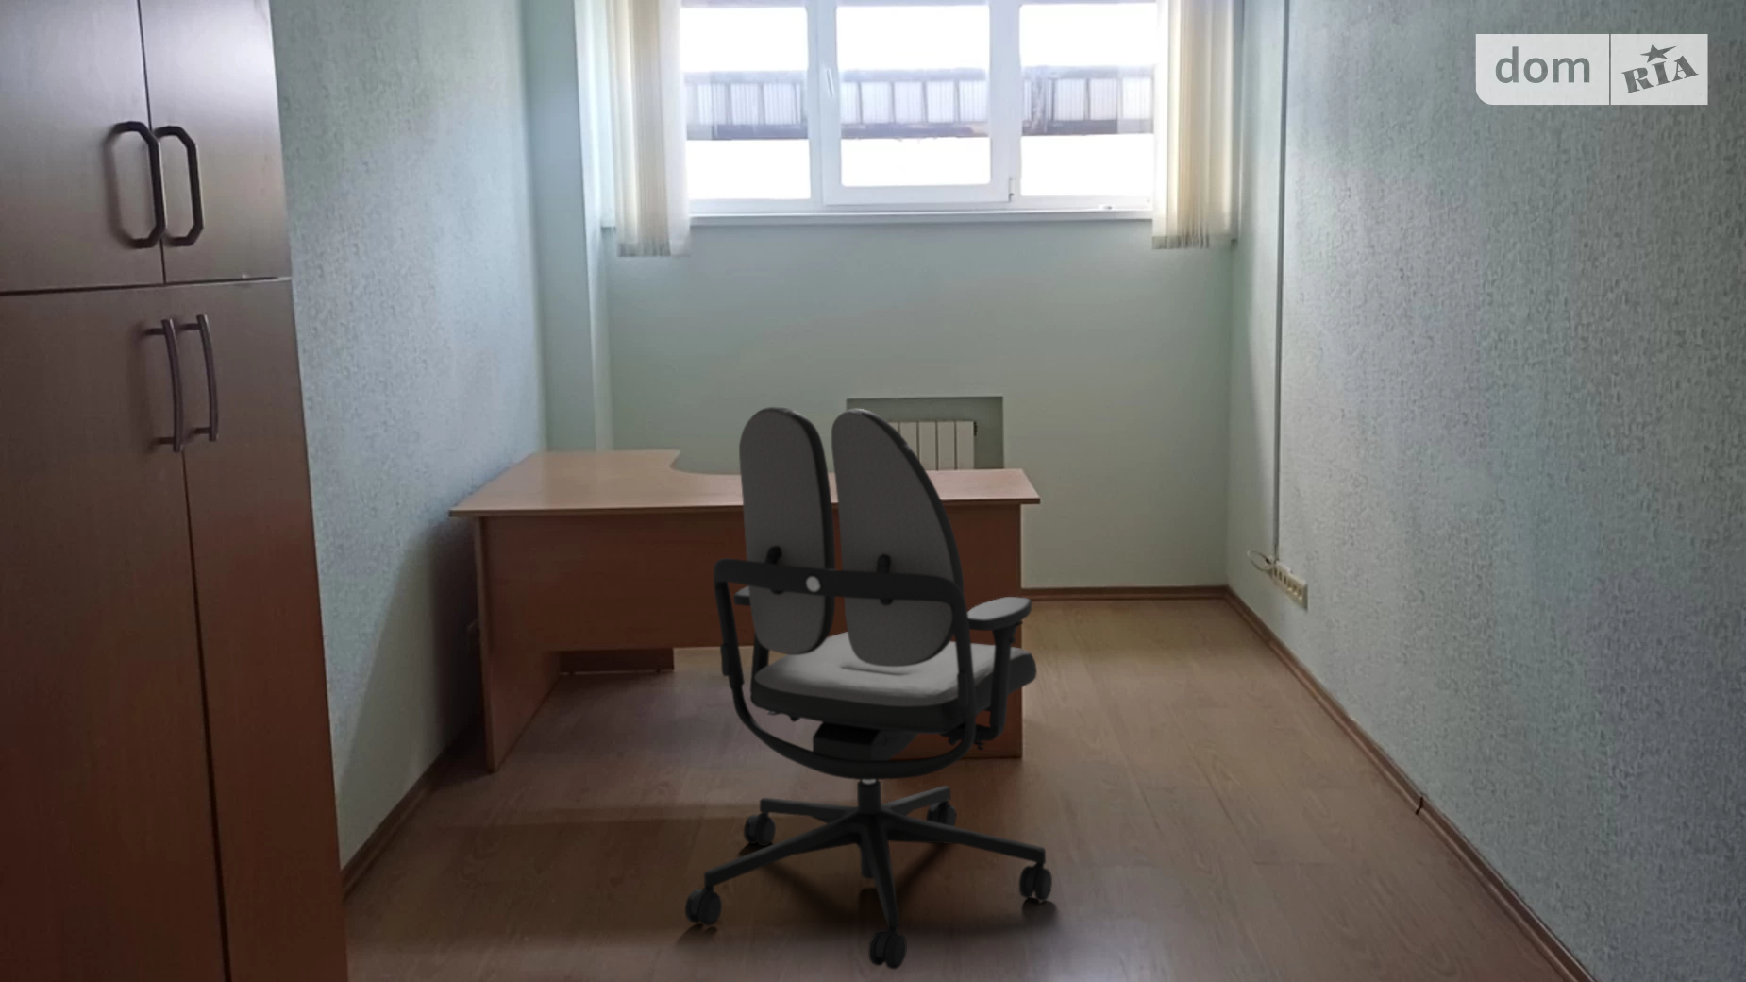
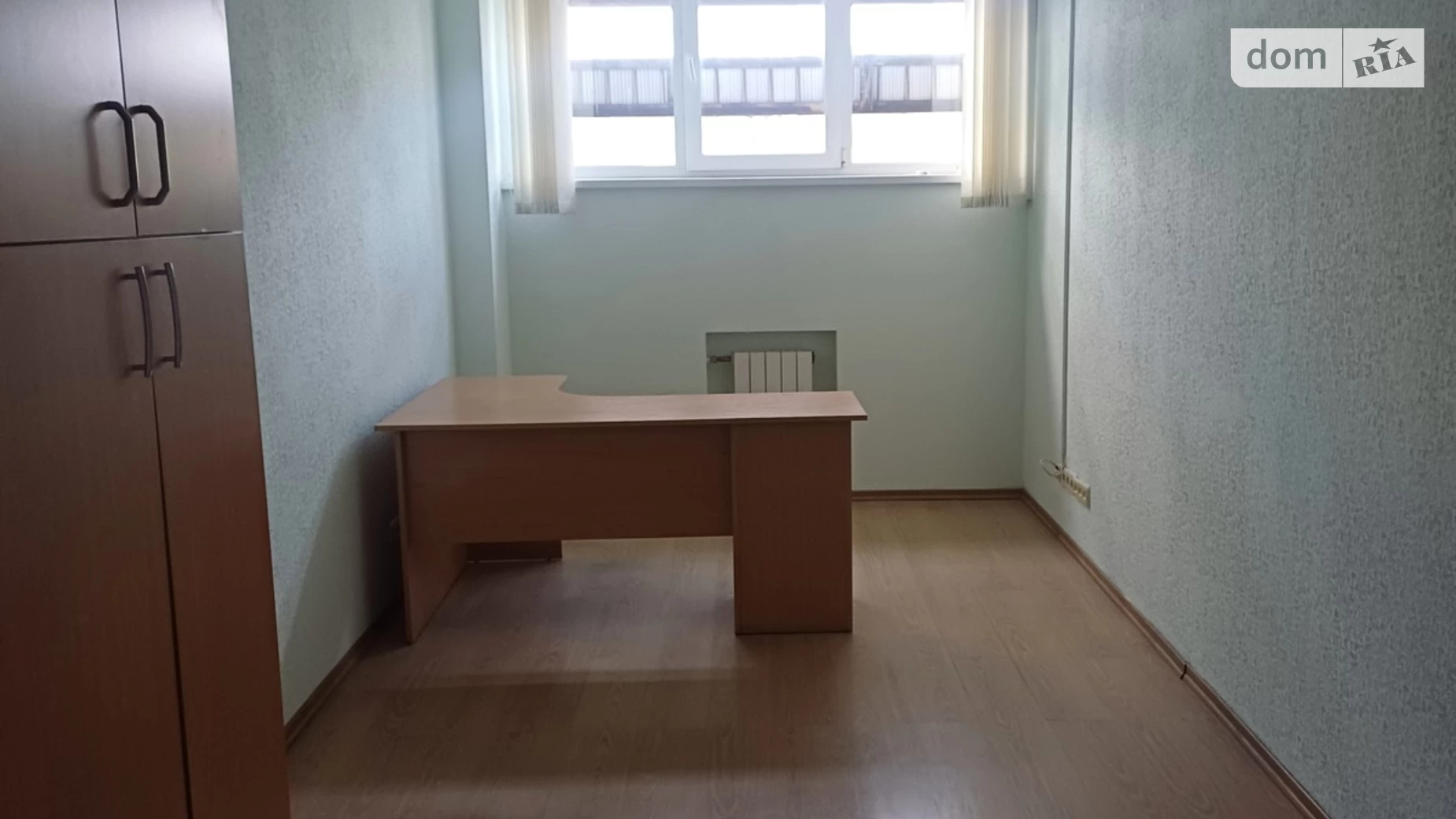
- office chair [685,406,1053,971]
